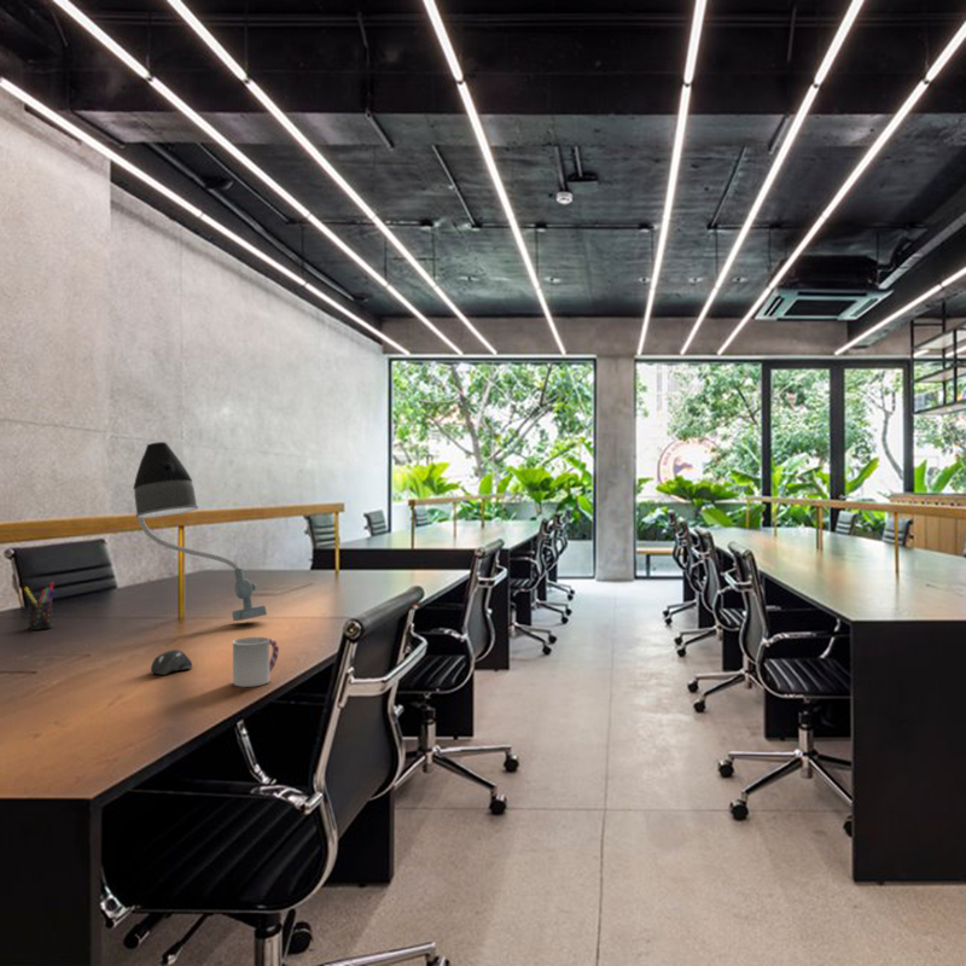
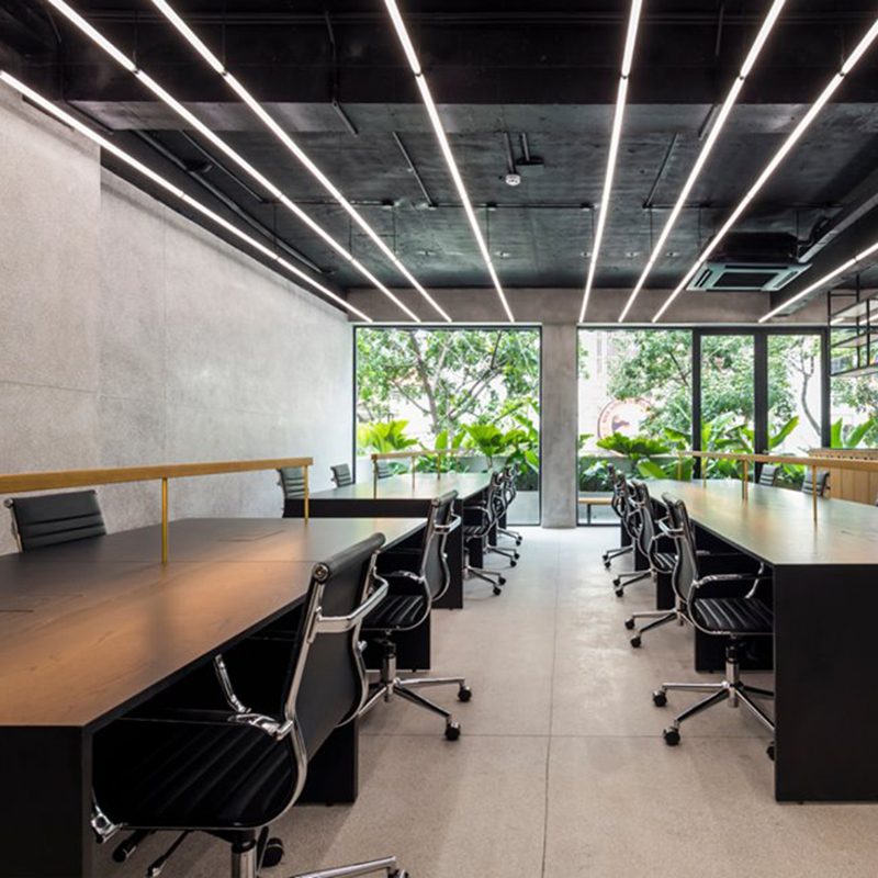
- pen holder [23,581,56,632]
- computer mouse [150,648,193,676]
- desk lamp [132,441,268,622]
- cup [232,636,280,688]
